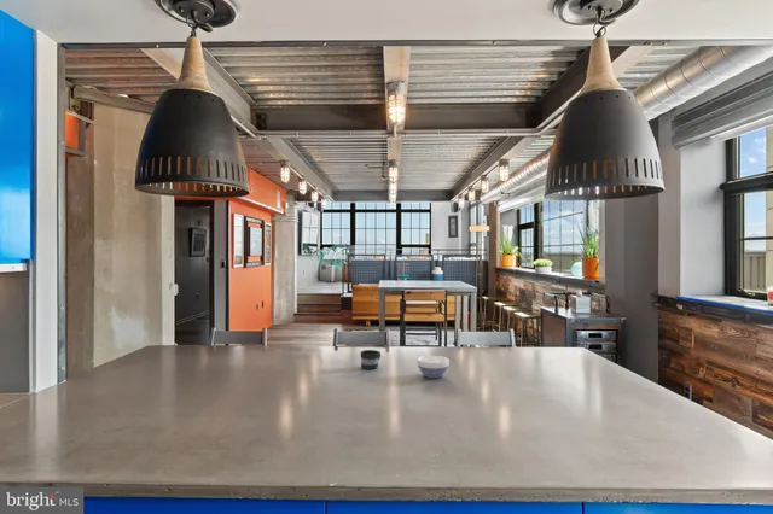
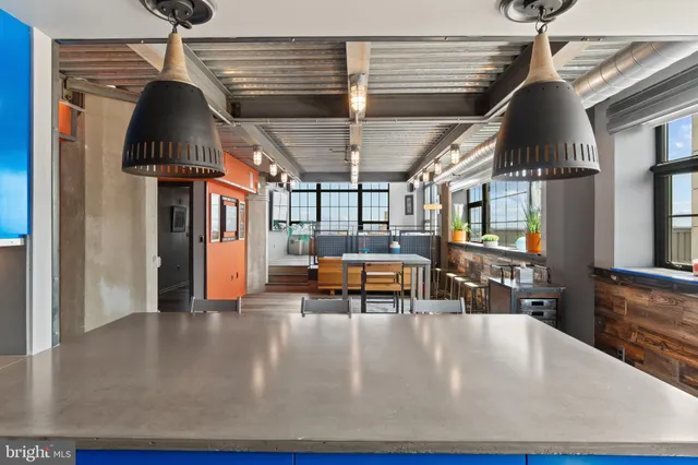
- mug [360,349,382,370]
- bowl [415,355,451,379]
